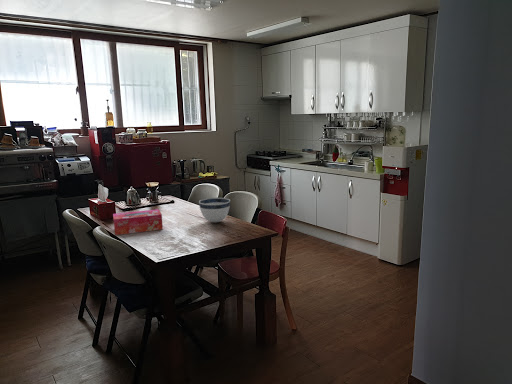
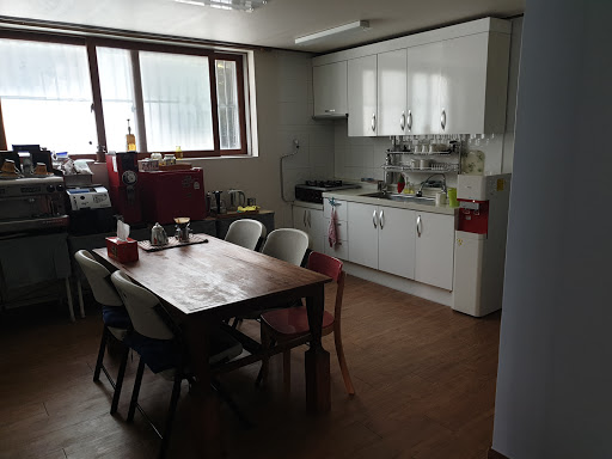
- bowl [198,197,231,223]
- tissue box [112,208,164,236]
